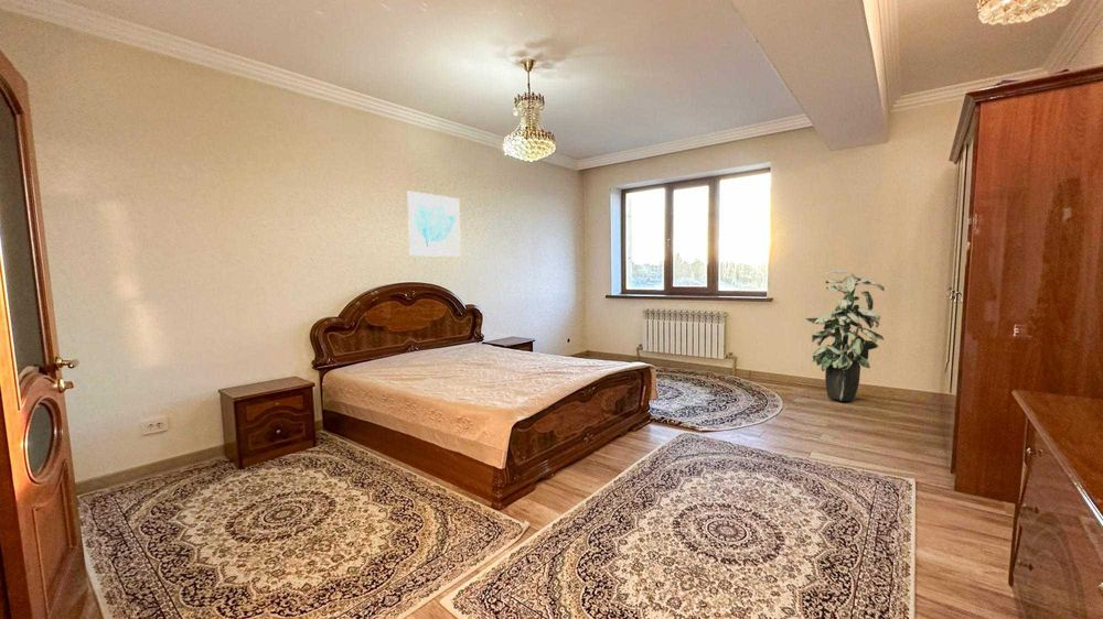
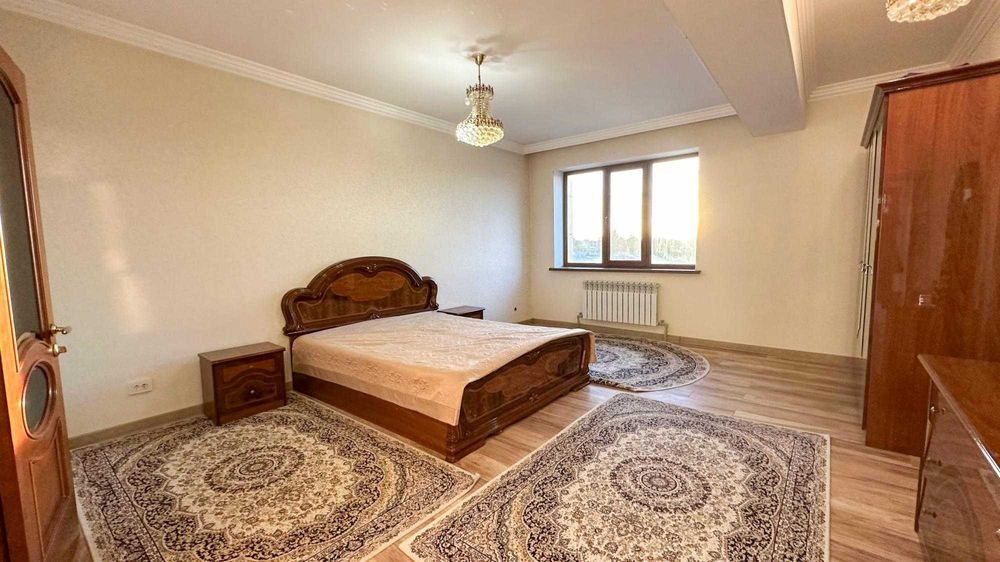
- indoor plant [804,269,886,402]
- wall art [407,189,462,258]
